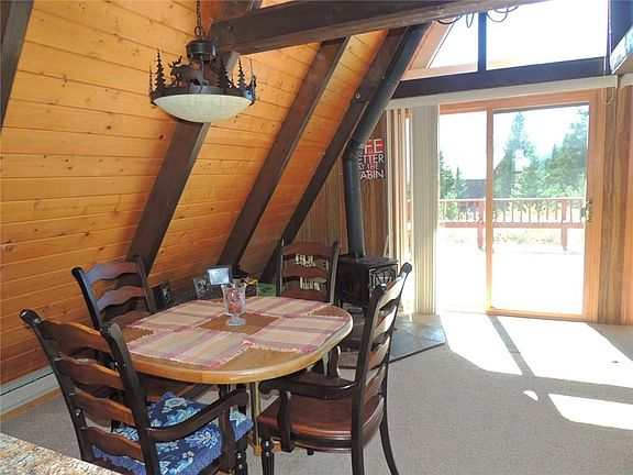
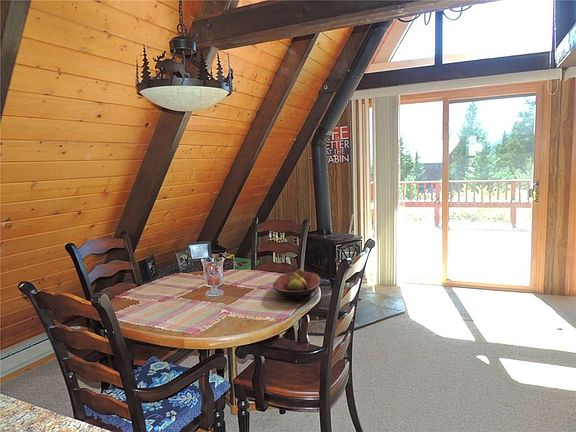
+ fruit bowl [272,268,321,301]
